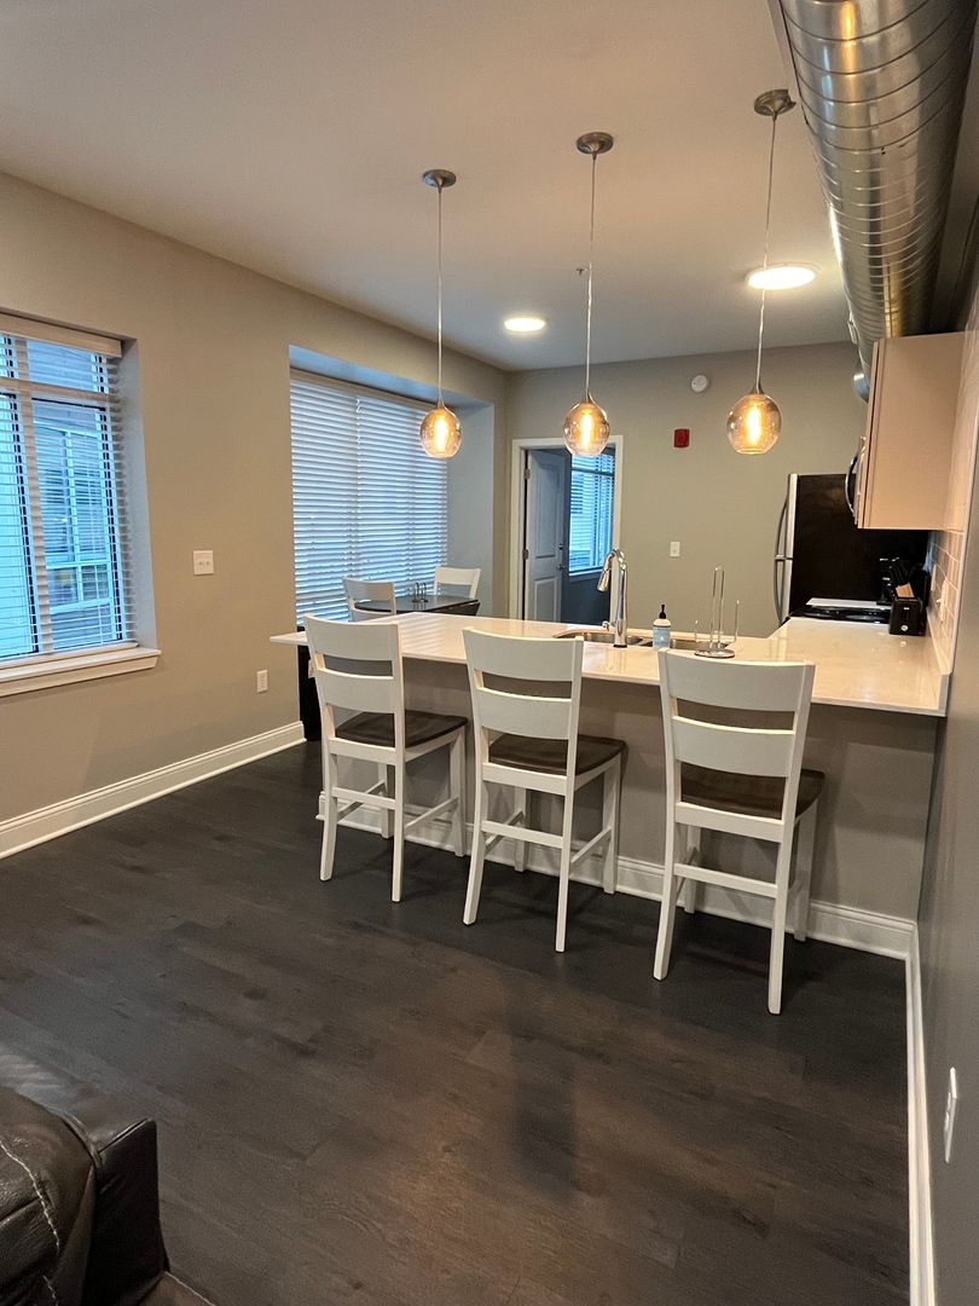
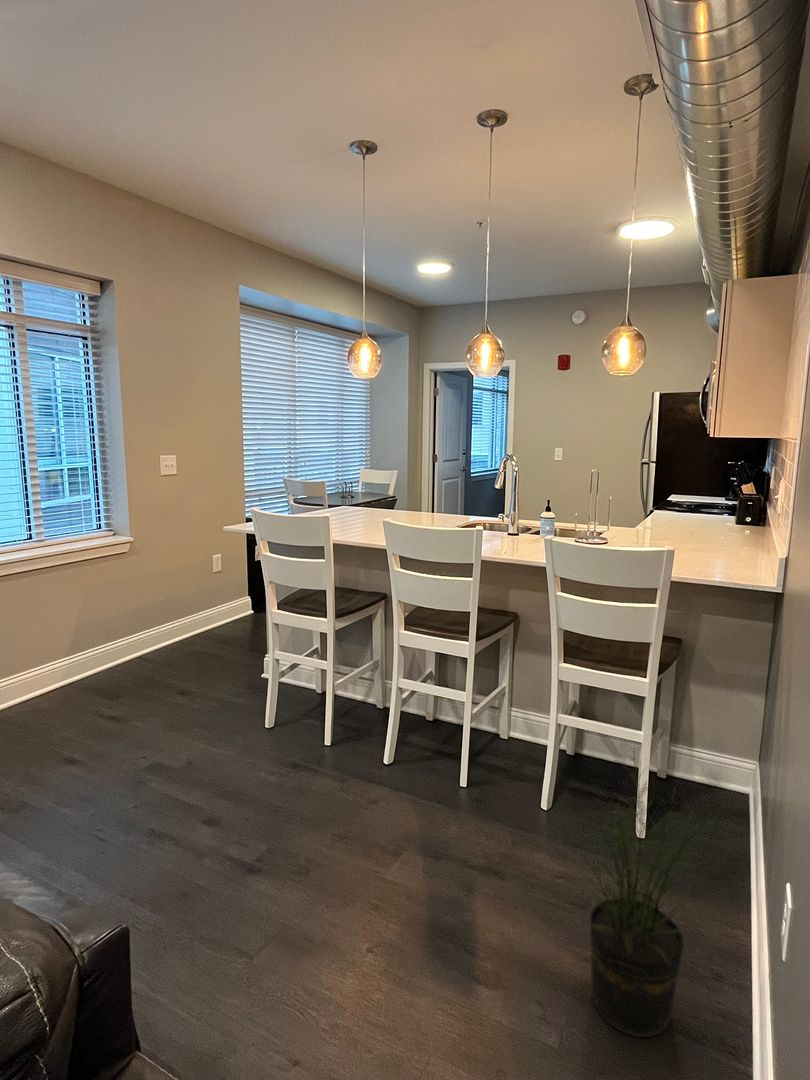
+ potted plant [562,741,753,1038]
